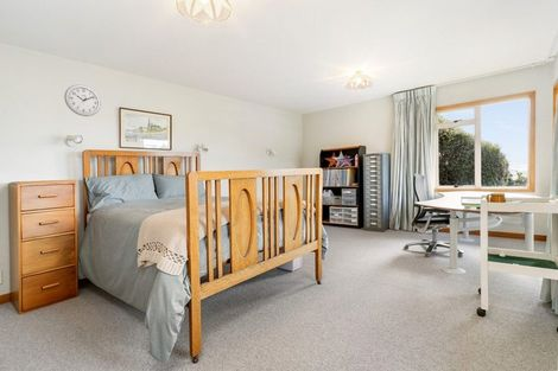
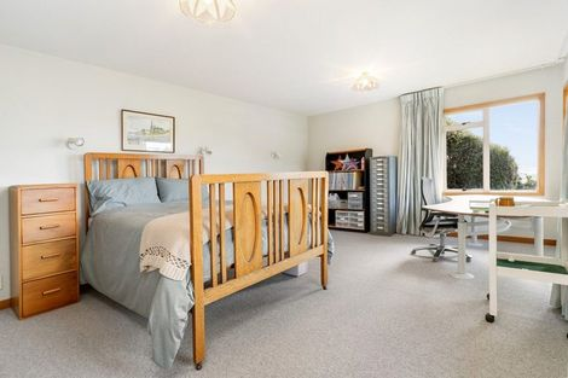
- wall clock [63,84,102,117]
